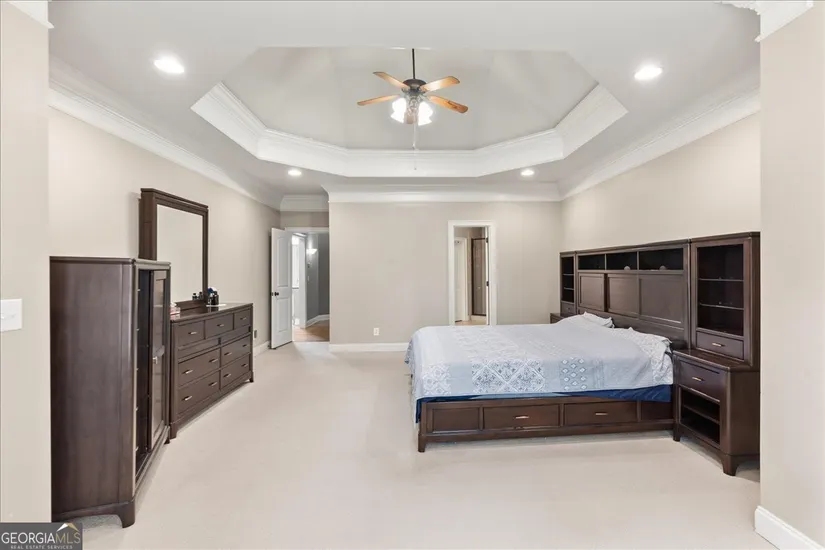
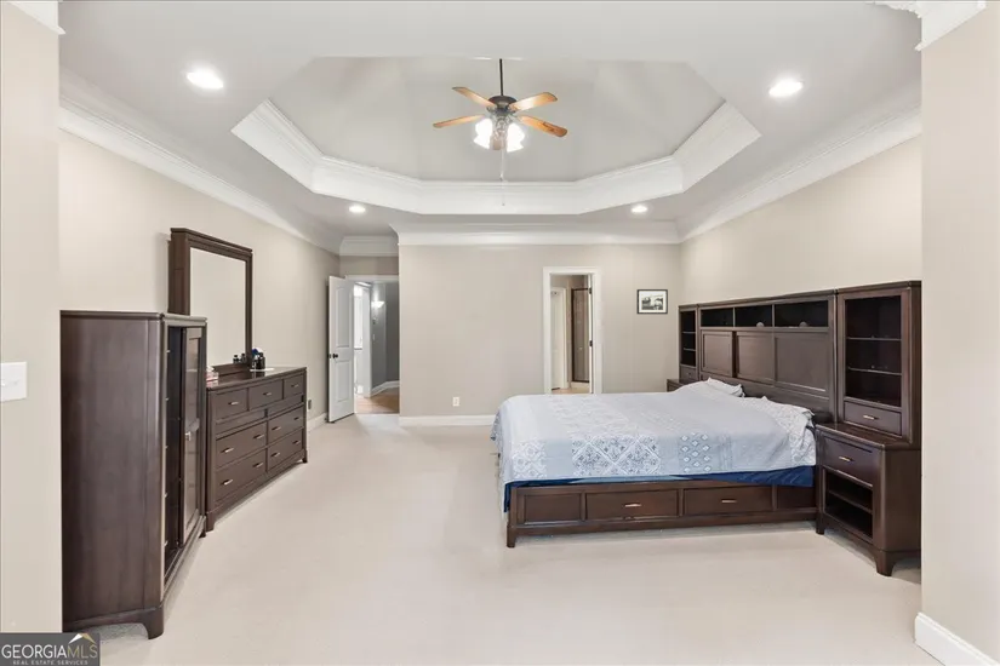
+ picture frame [635,288,669,315]
